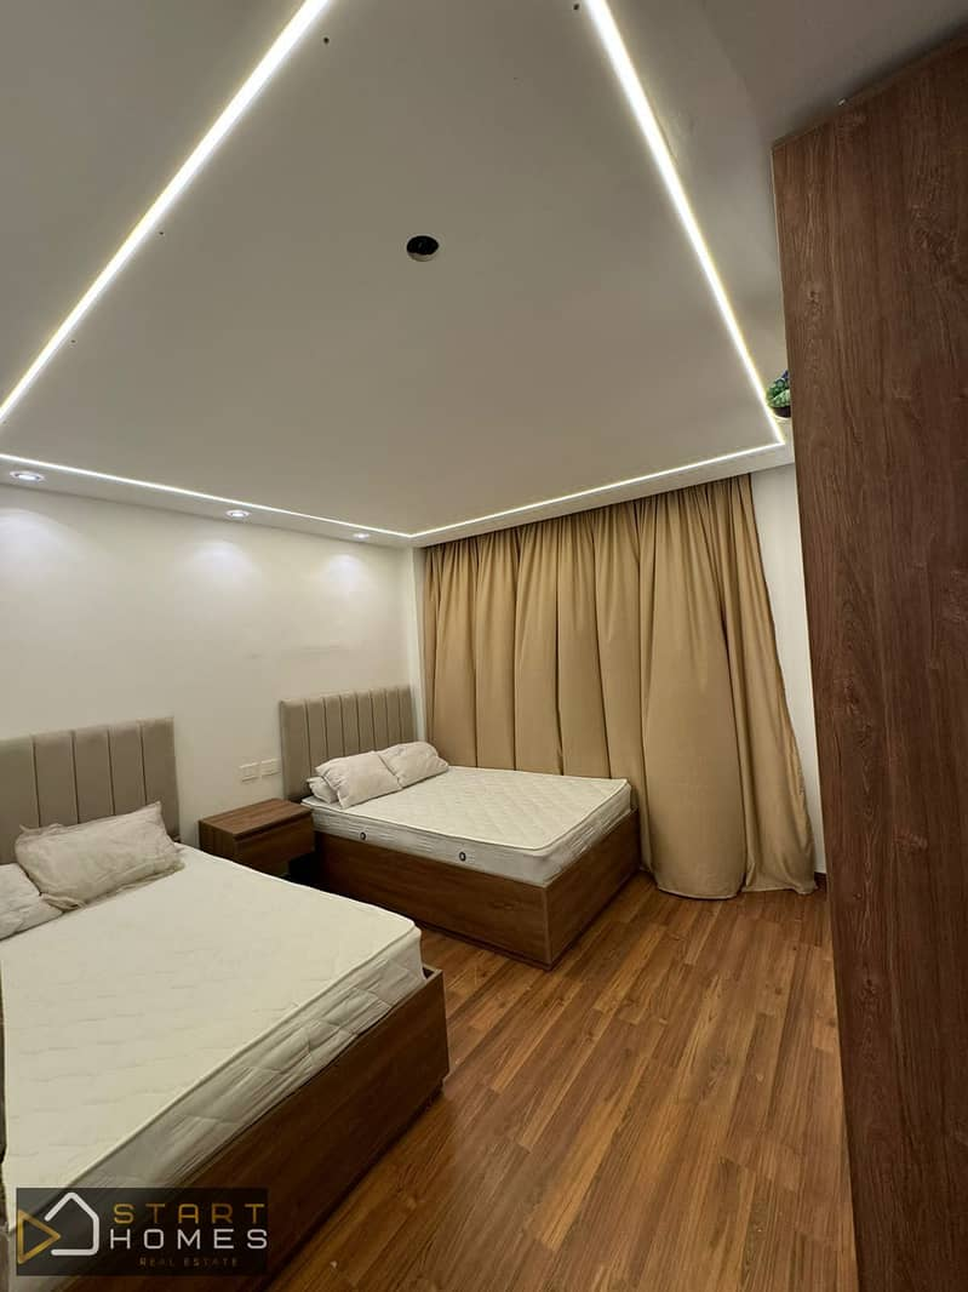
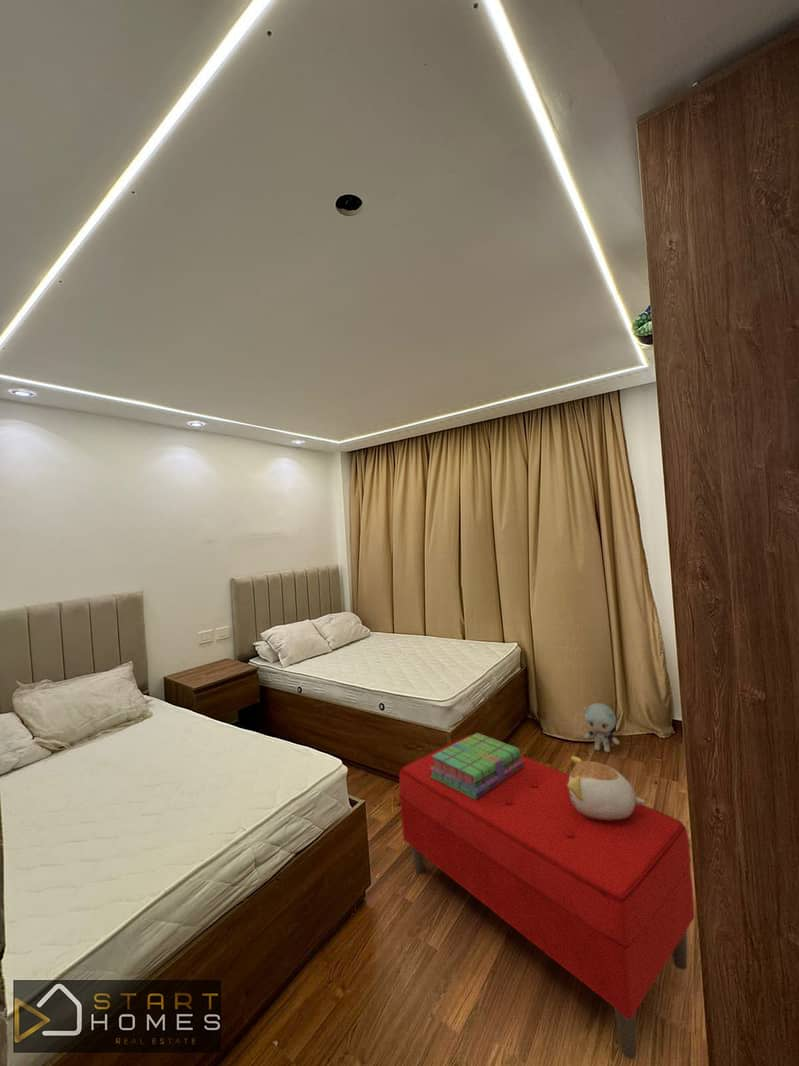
+ bench [398,734,696,1060]
+ plush toy [567,755,646,820]
+ stack of books [430,732,524,799]
+ plush toy [583,702,620,753]
